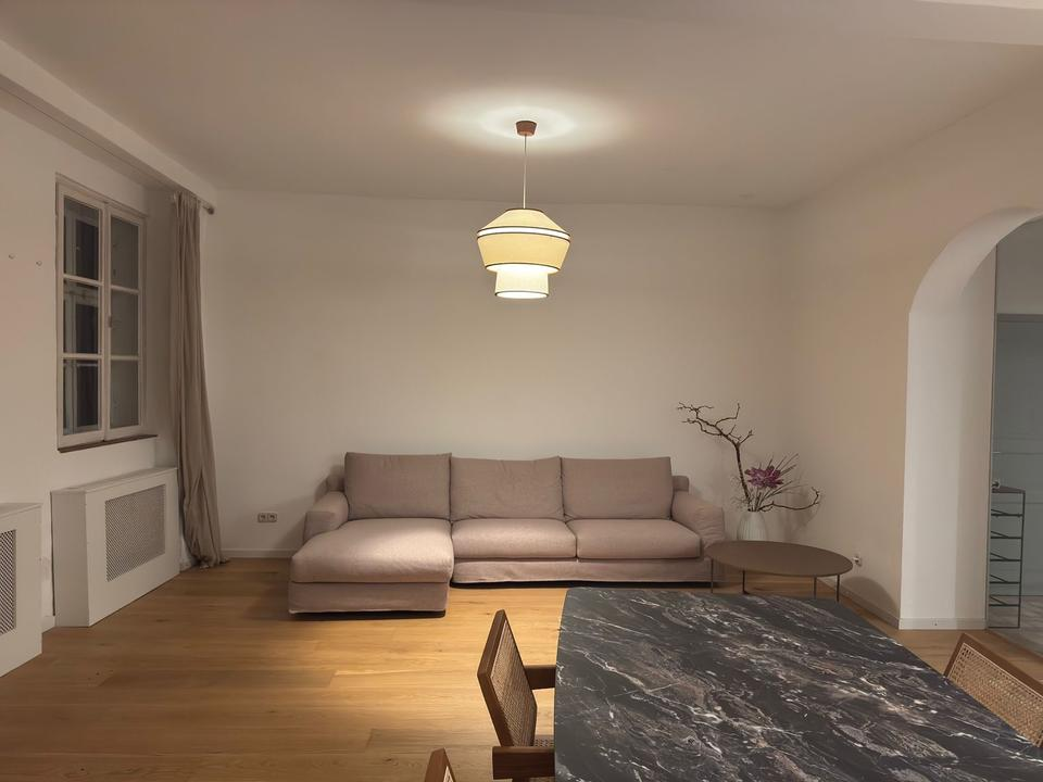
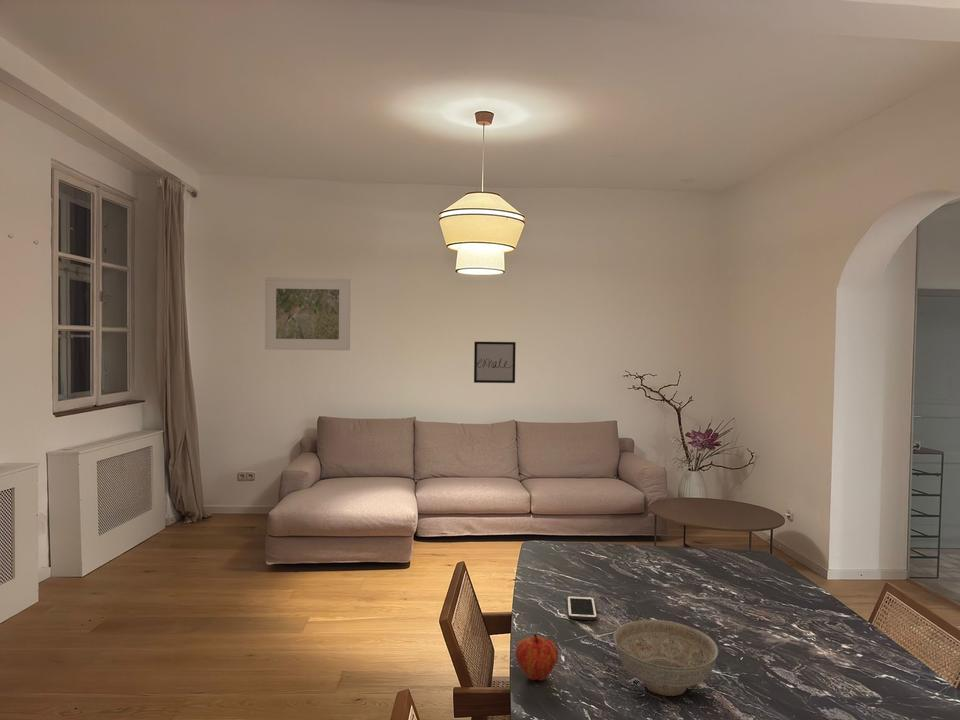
+ fruit [515,632,559,682]
+ cell phone [566,595,598,621]
+ wall art [473,341,517,384]
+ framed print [264,276,351,351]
+ decorative bowl [612,619,719,697]
